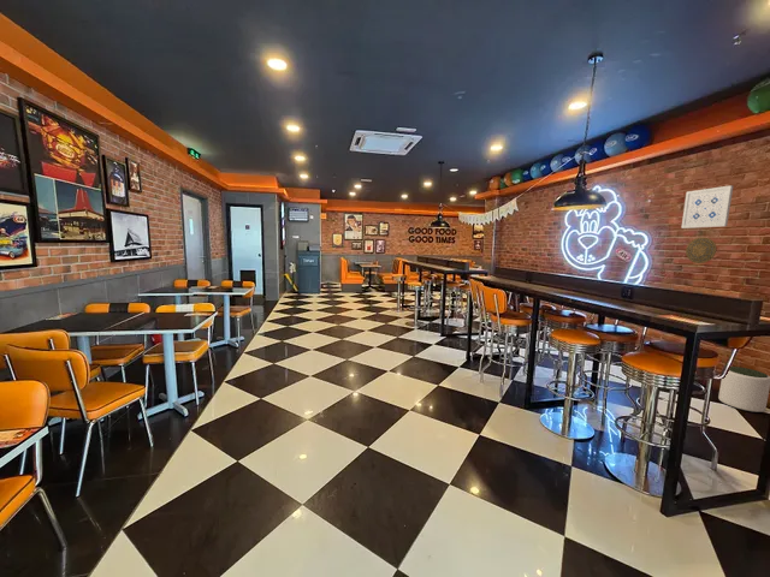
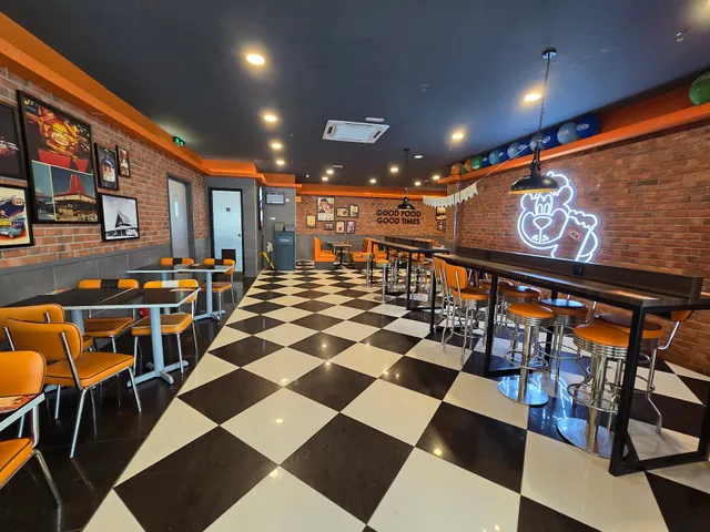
- decorative plate [685,236,717,264]
- wall art [680,184,734,230]
- plant pot [717,365,770,414]
